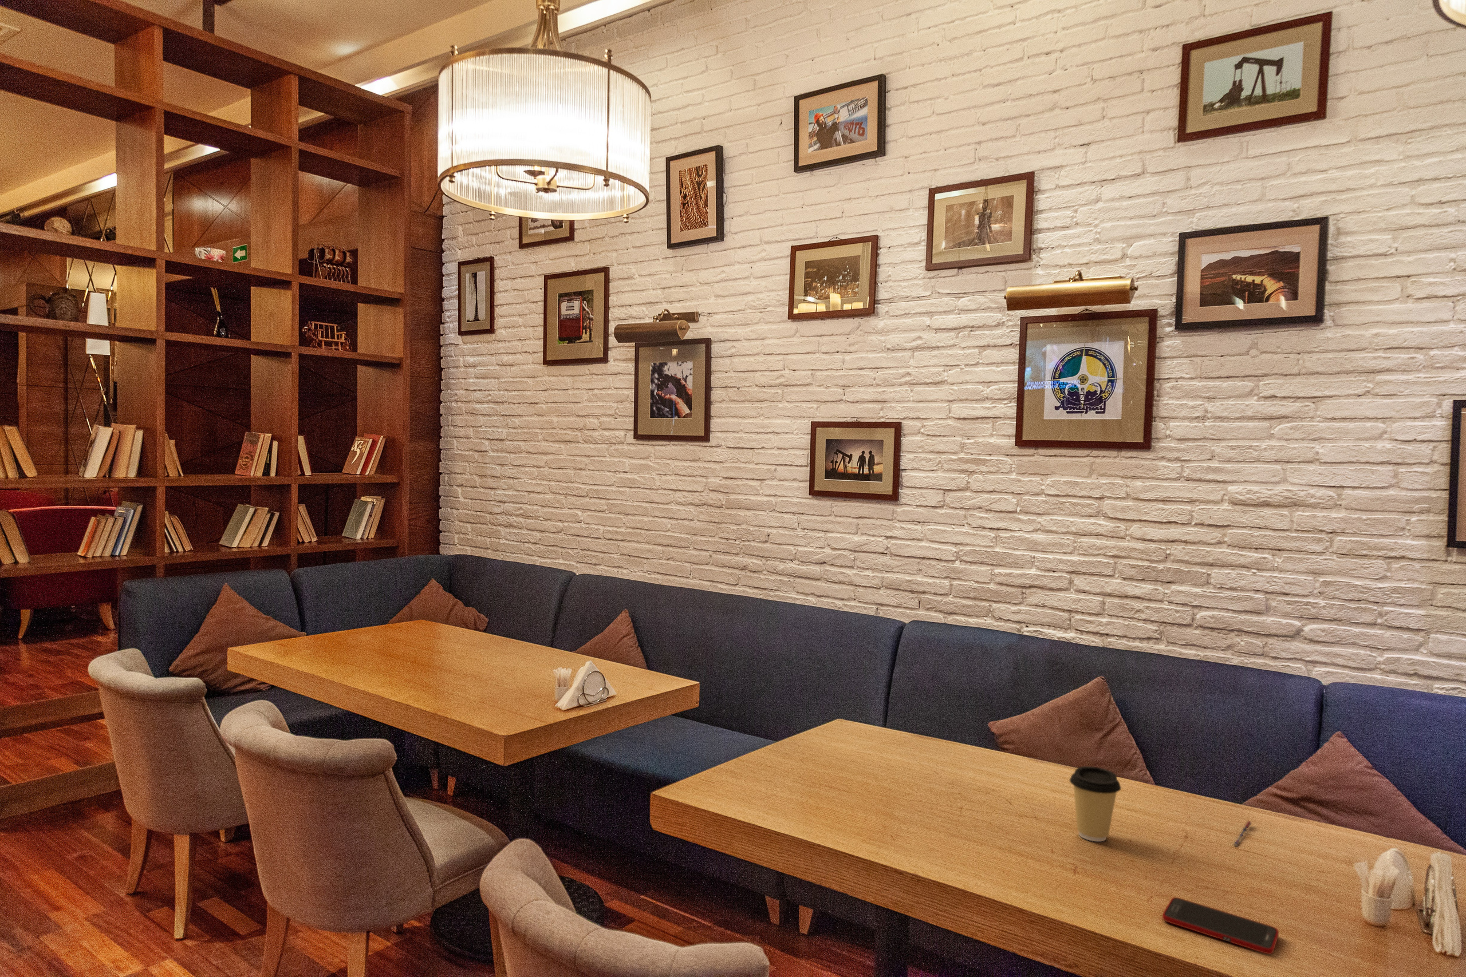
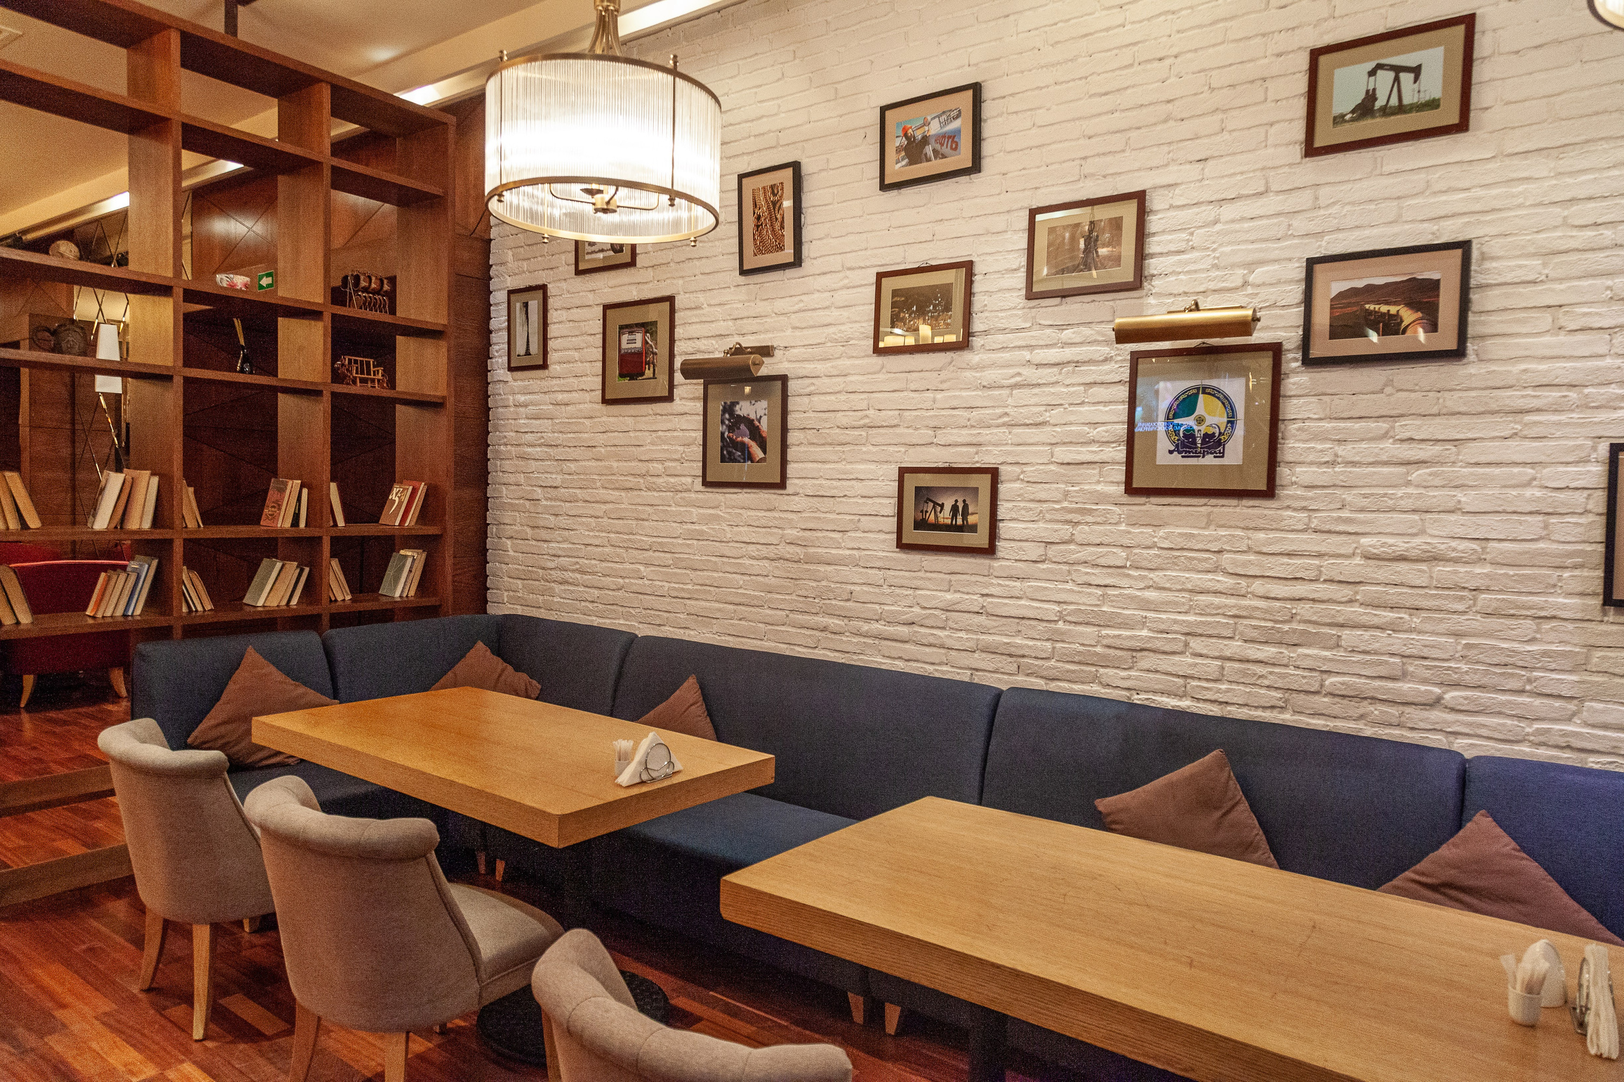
- cell phone [1162,897,1279,955]
- coffee cup [1069,765,1121,842]
- pen [1233,820,1252,847]
